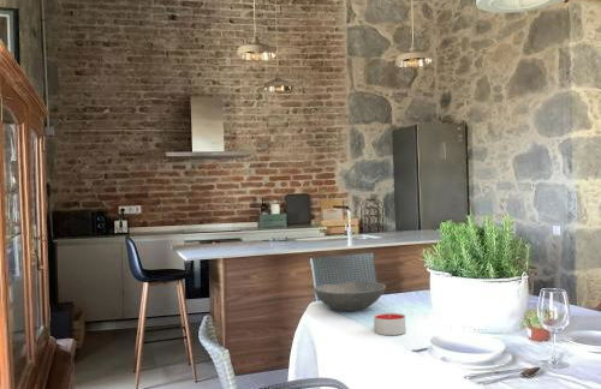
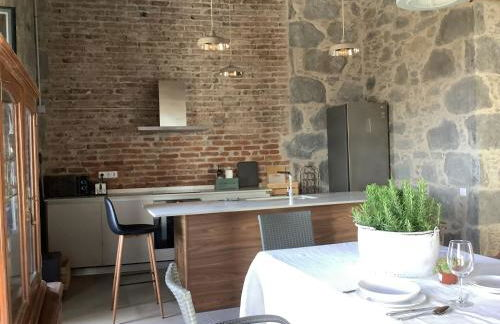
- bowl [313,280,387,312]
- candle [373,312,406,336]
